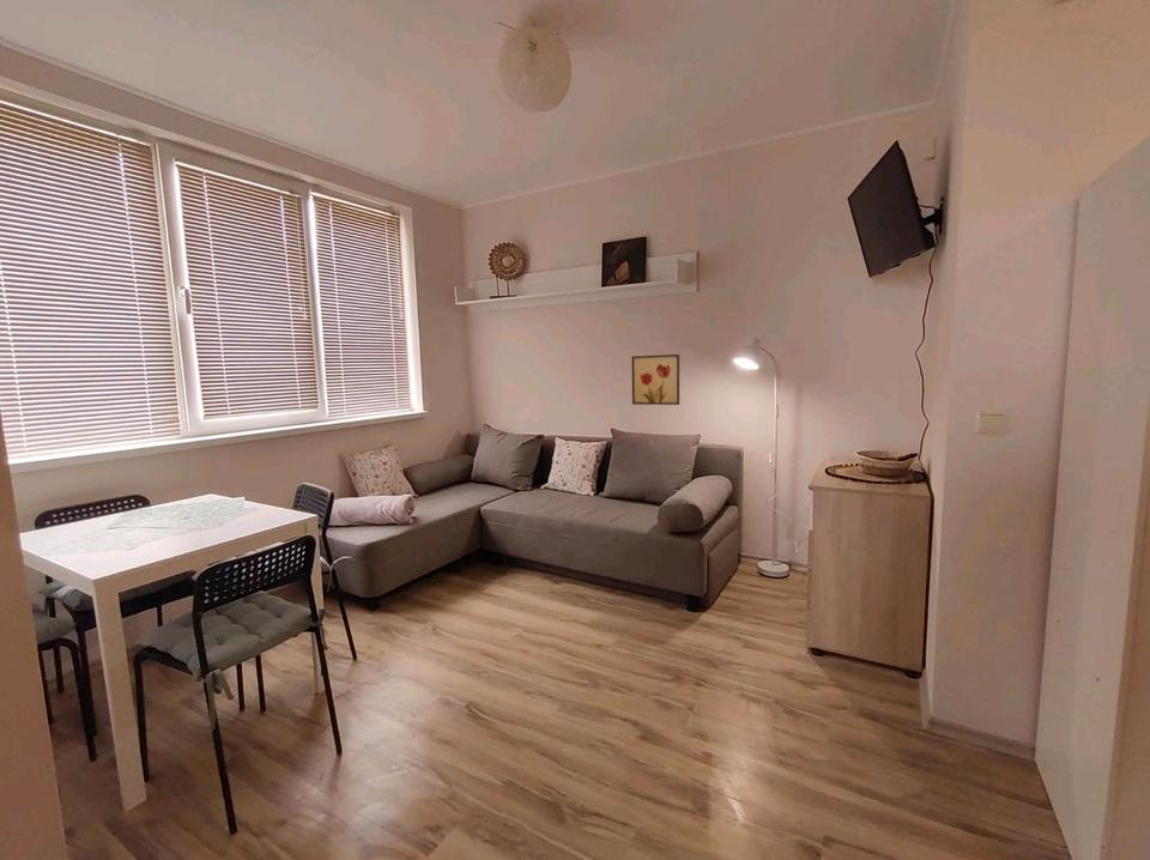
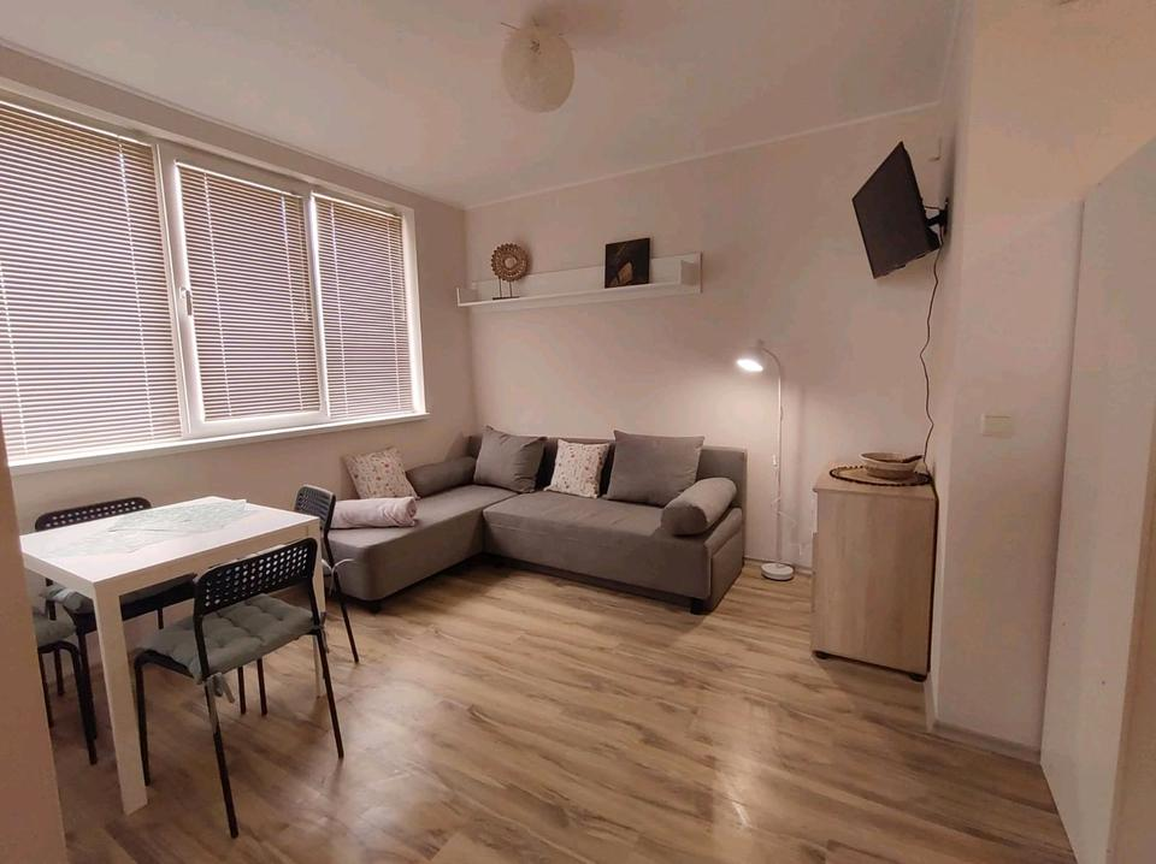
- wall art [631,353,680,406]
